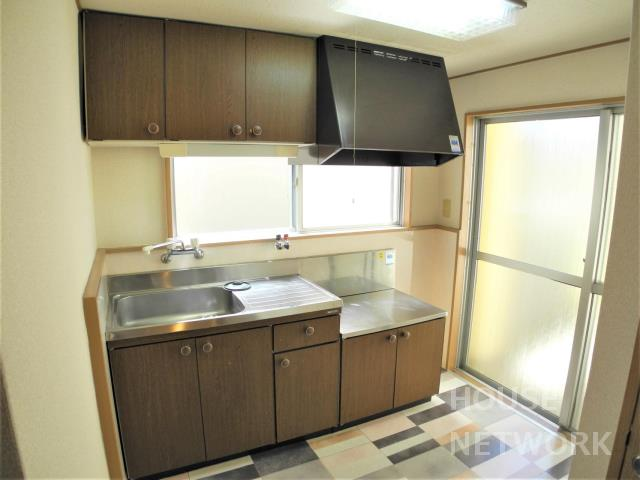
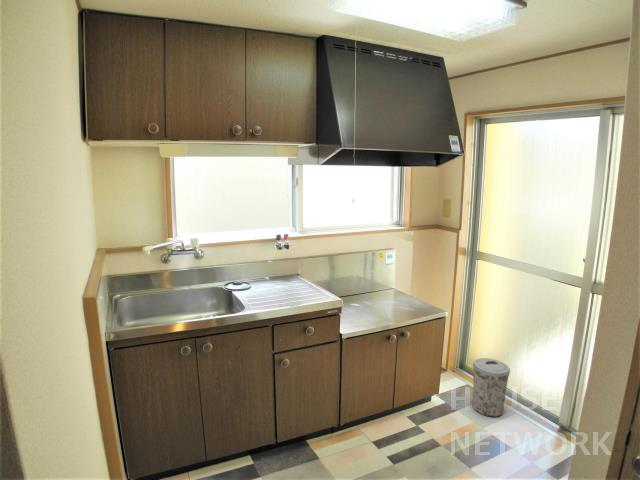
+ trash can [471,357,511,418]
